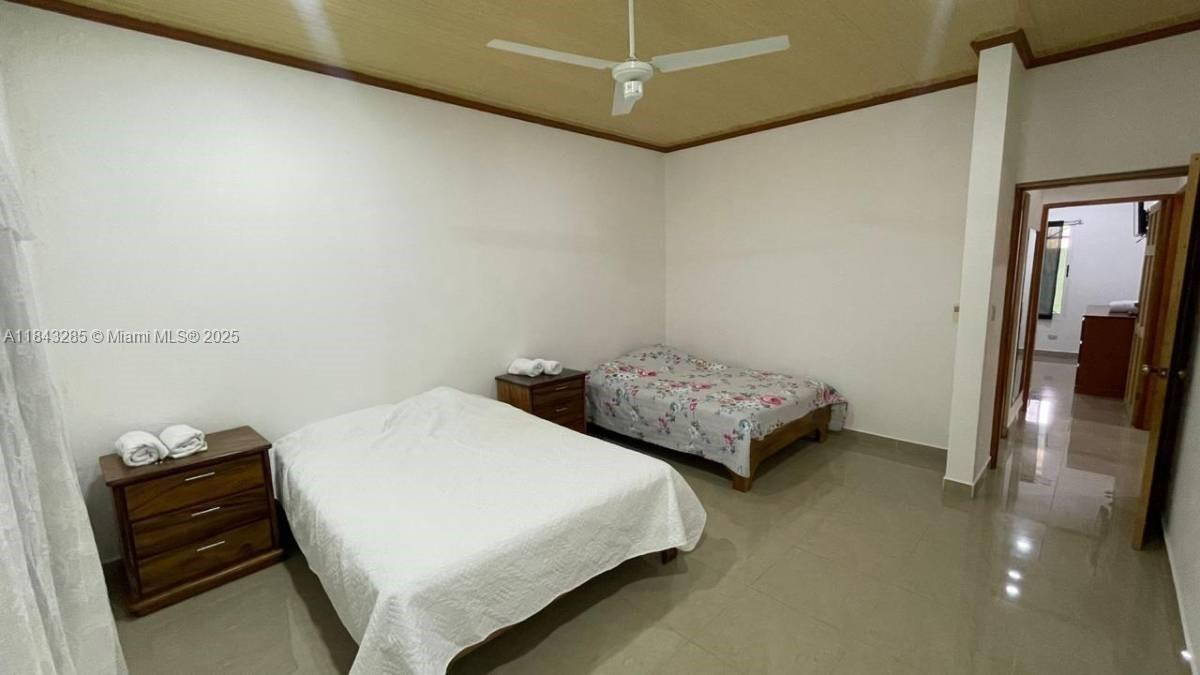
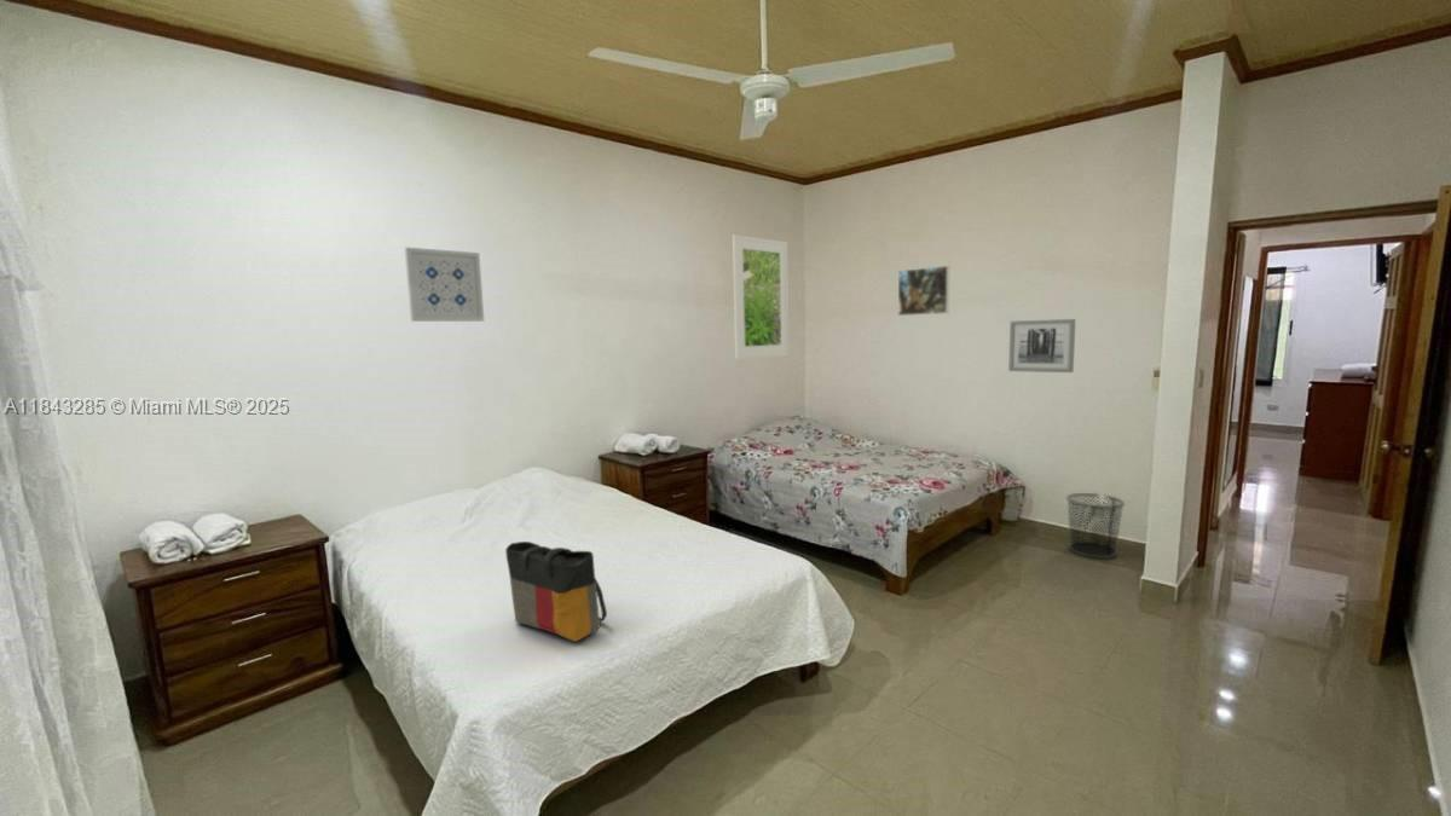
+ tote bag [504,540,608,643]
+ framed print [732,233,790,360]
+ wall art [403,247,485,323]
+ wall art [1007,318,1076,374]
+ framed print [897,265,950,317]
+ waste bin [1065,492,1126,560]
